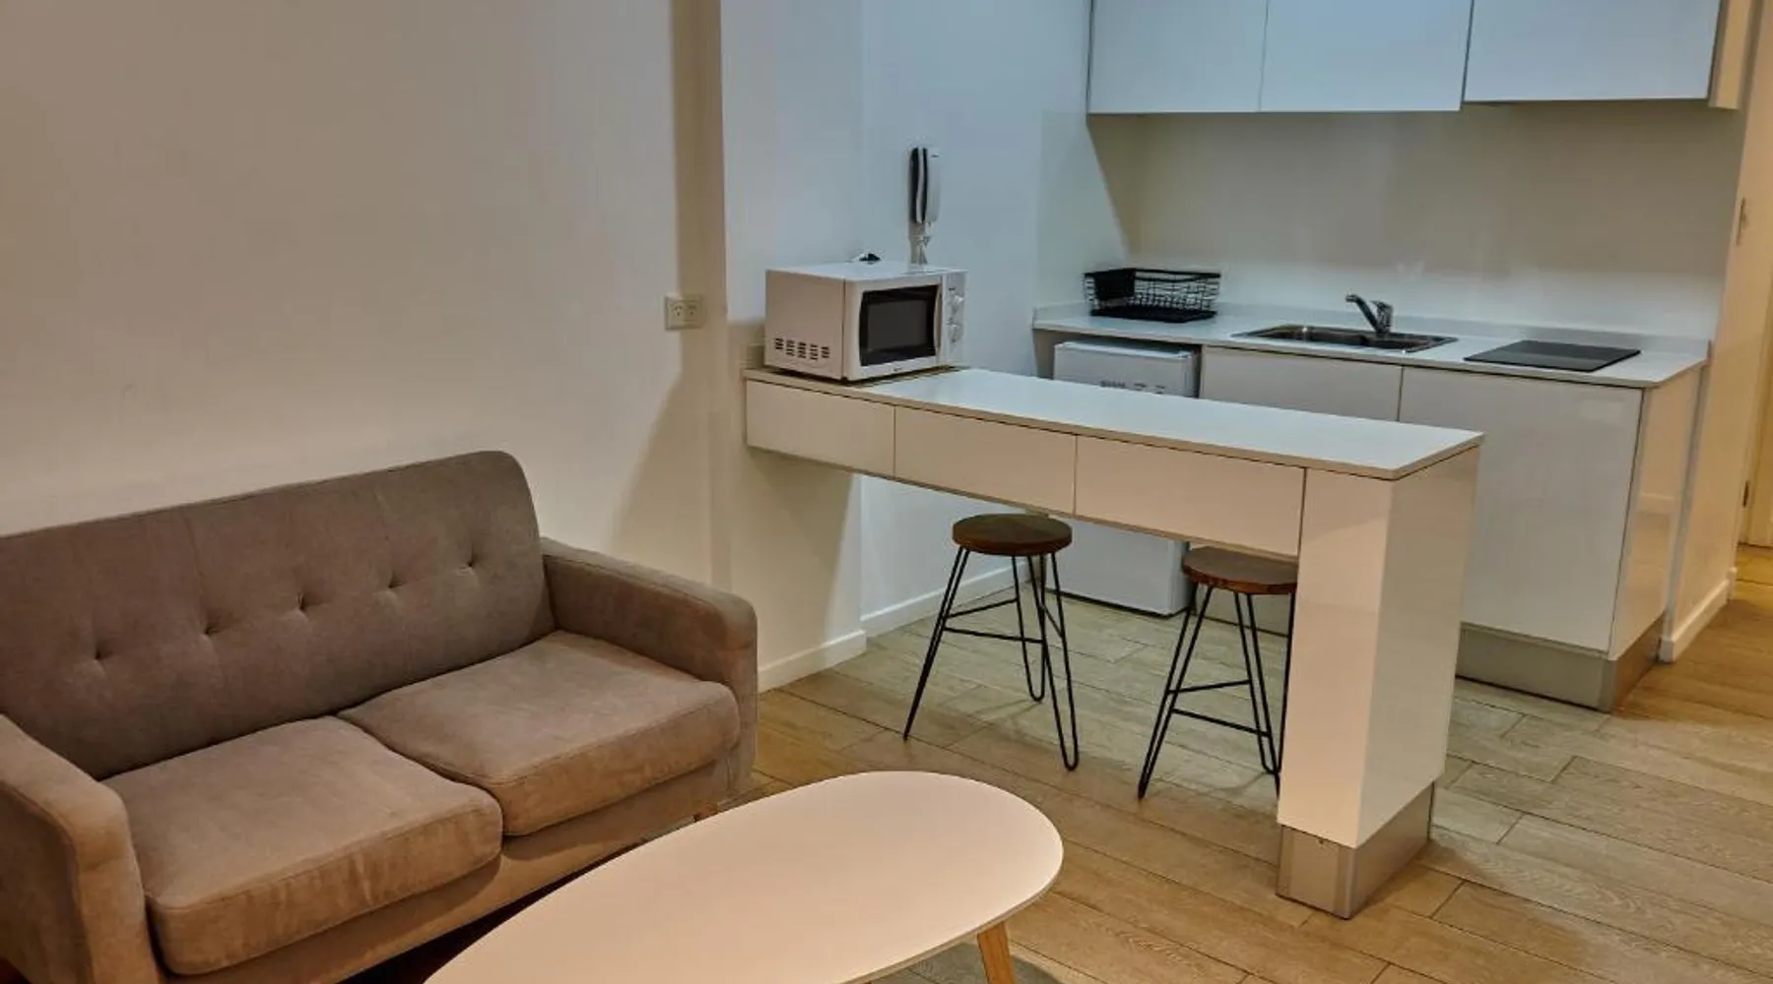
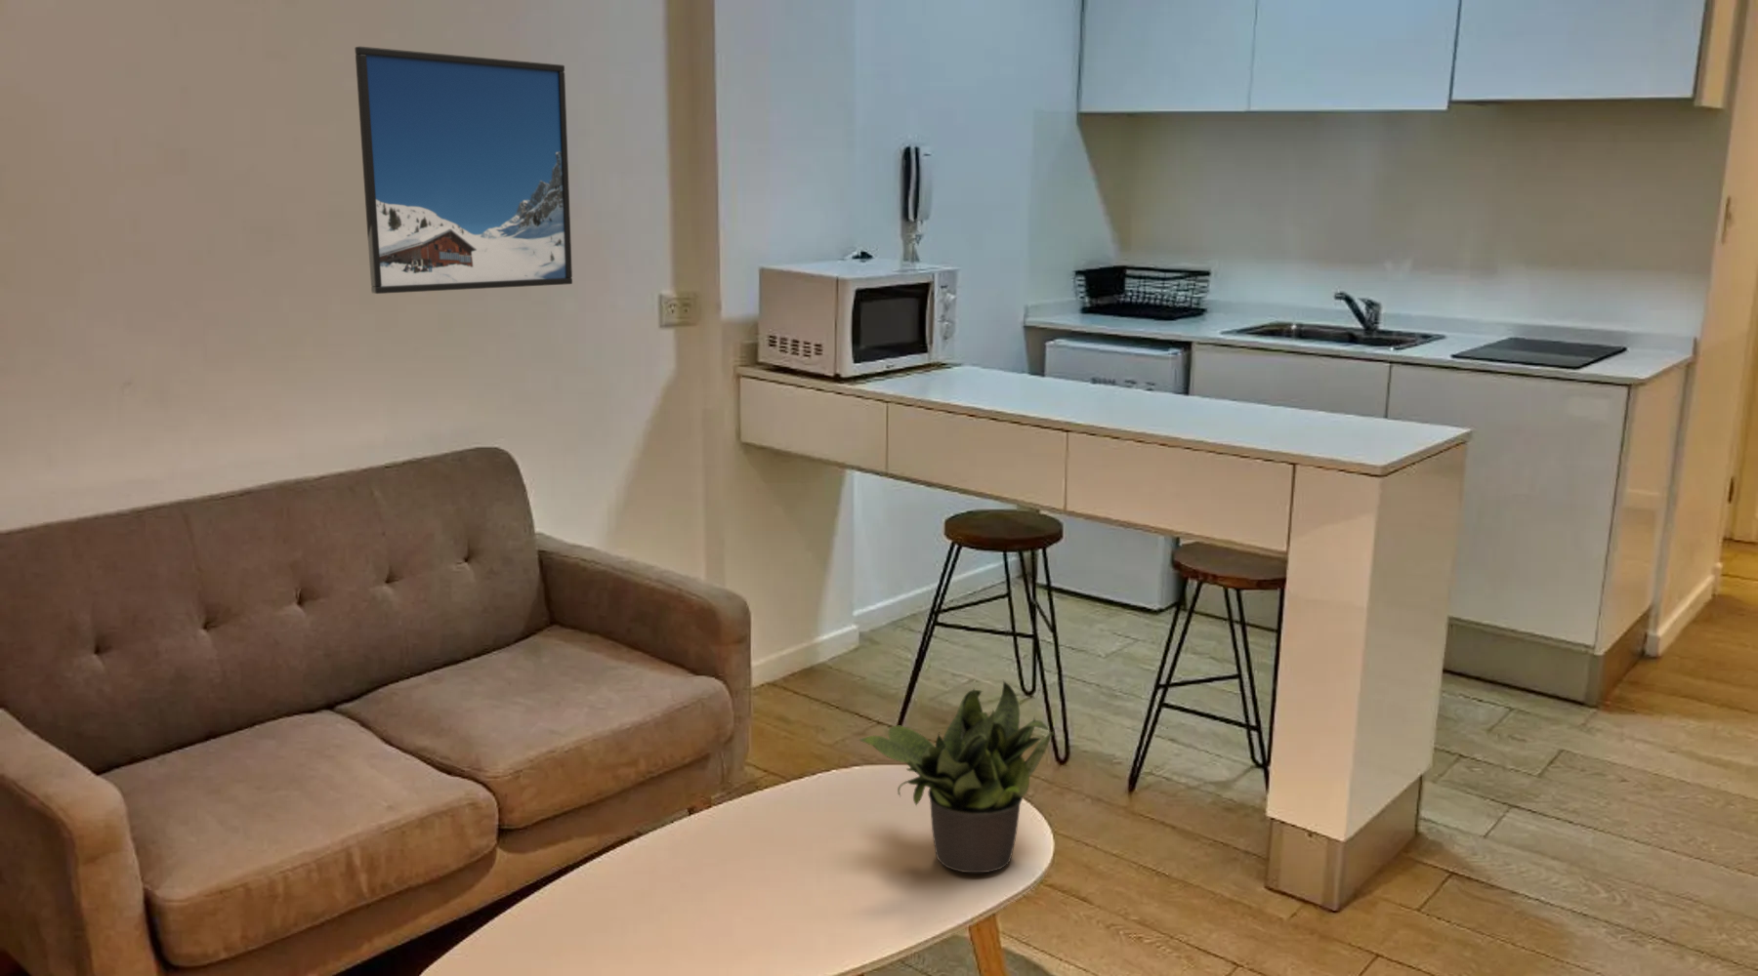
+ potted plant [856,679,1057,874]
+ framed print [355,46,574,294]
